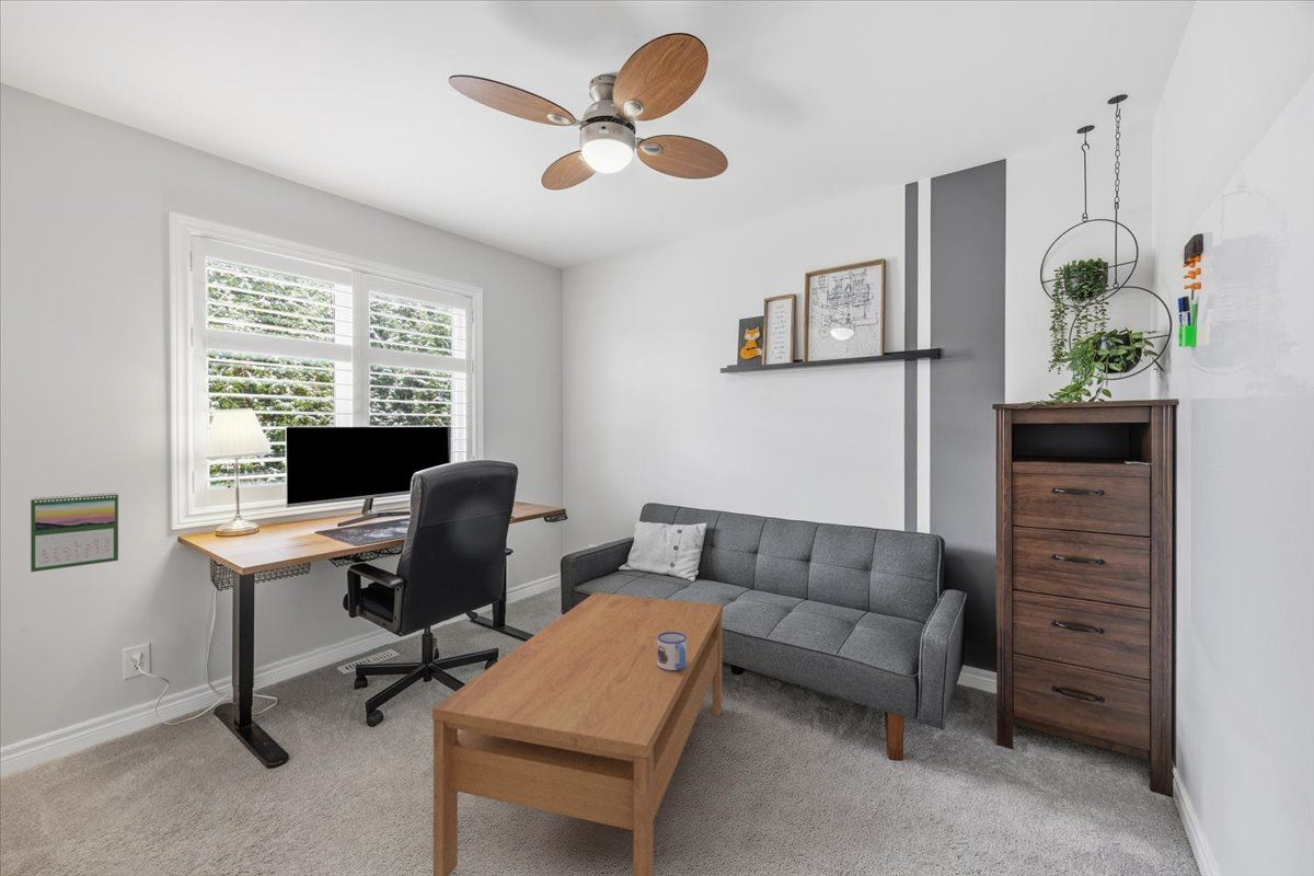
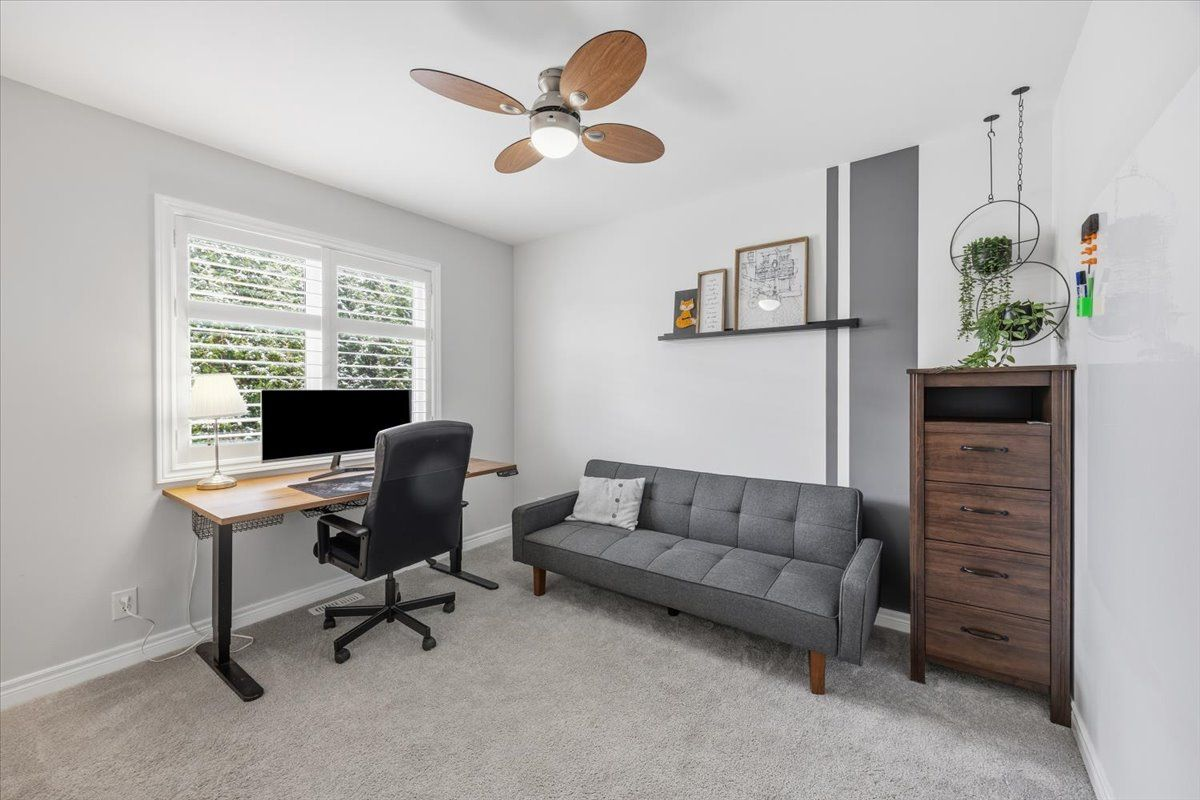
- mug [657,632,687,672]
- calendar [30,492,119,573]
- coffee table [431,592,724,876]
